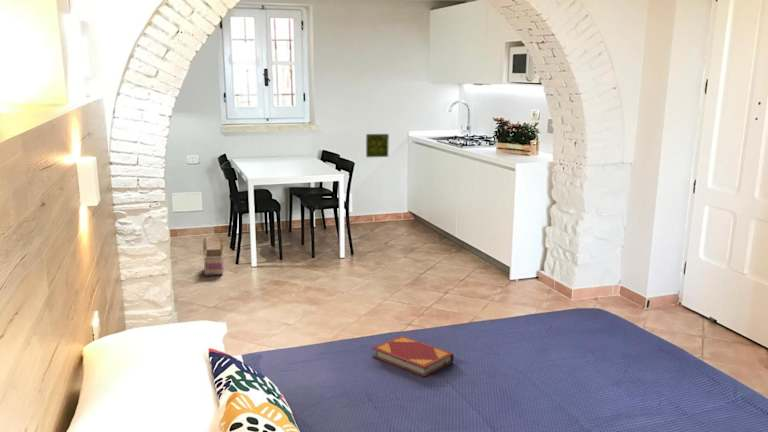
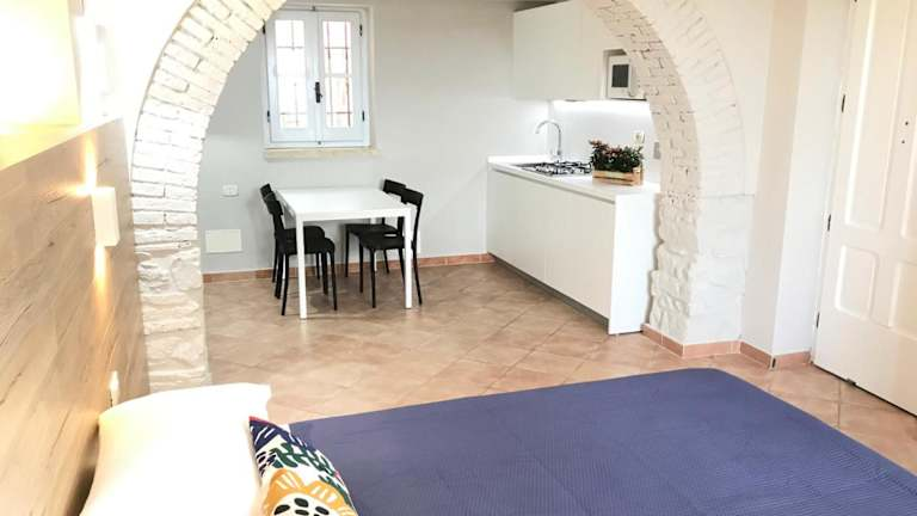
- basket [202,235,225,277]
- decorative tile [365,133,390,158]
- hardback book [371,335,455,378]
